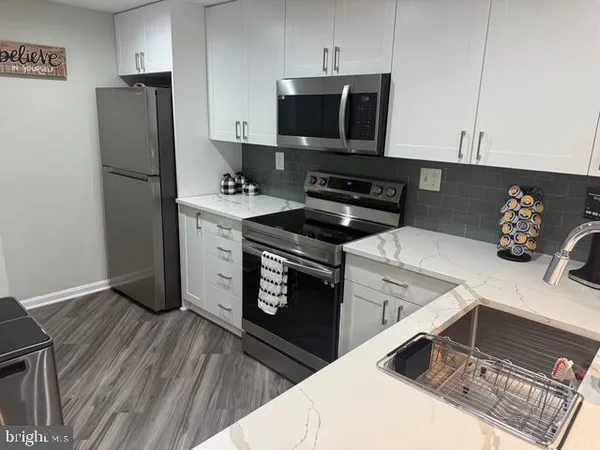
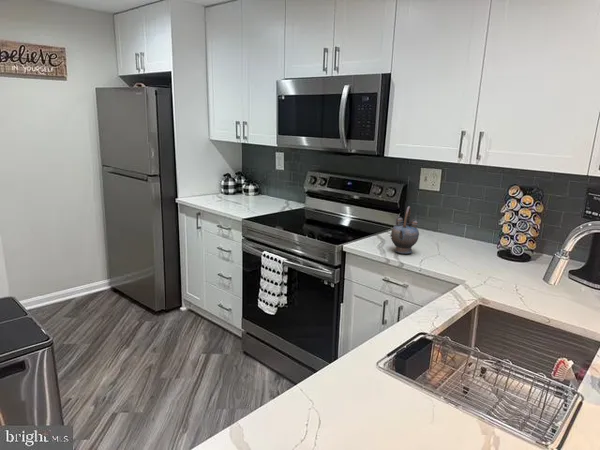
+ teapot [389,205,420,255]
